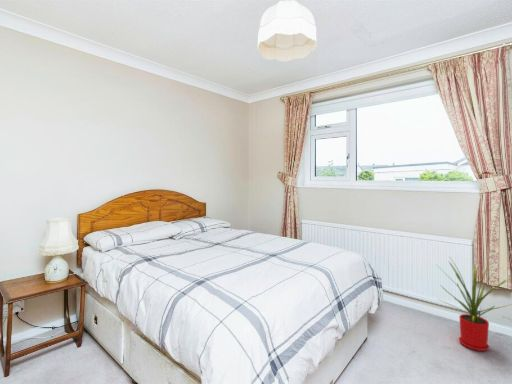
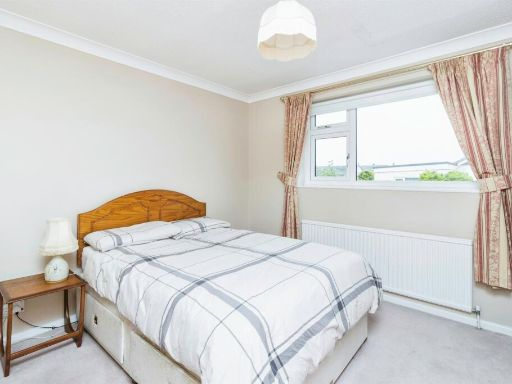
- house plant [436,257,512,352]
